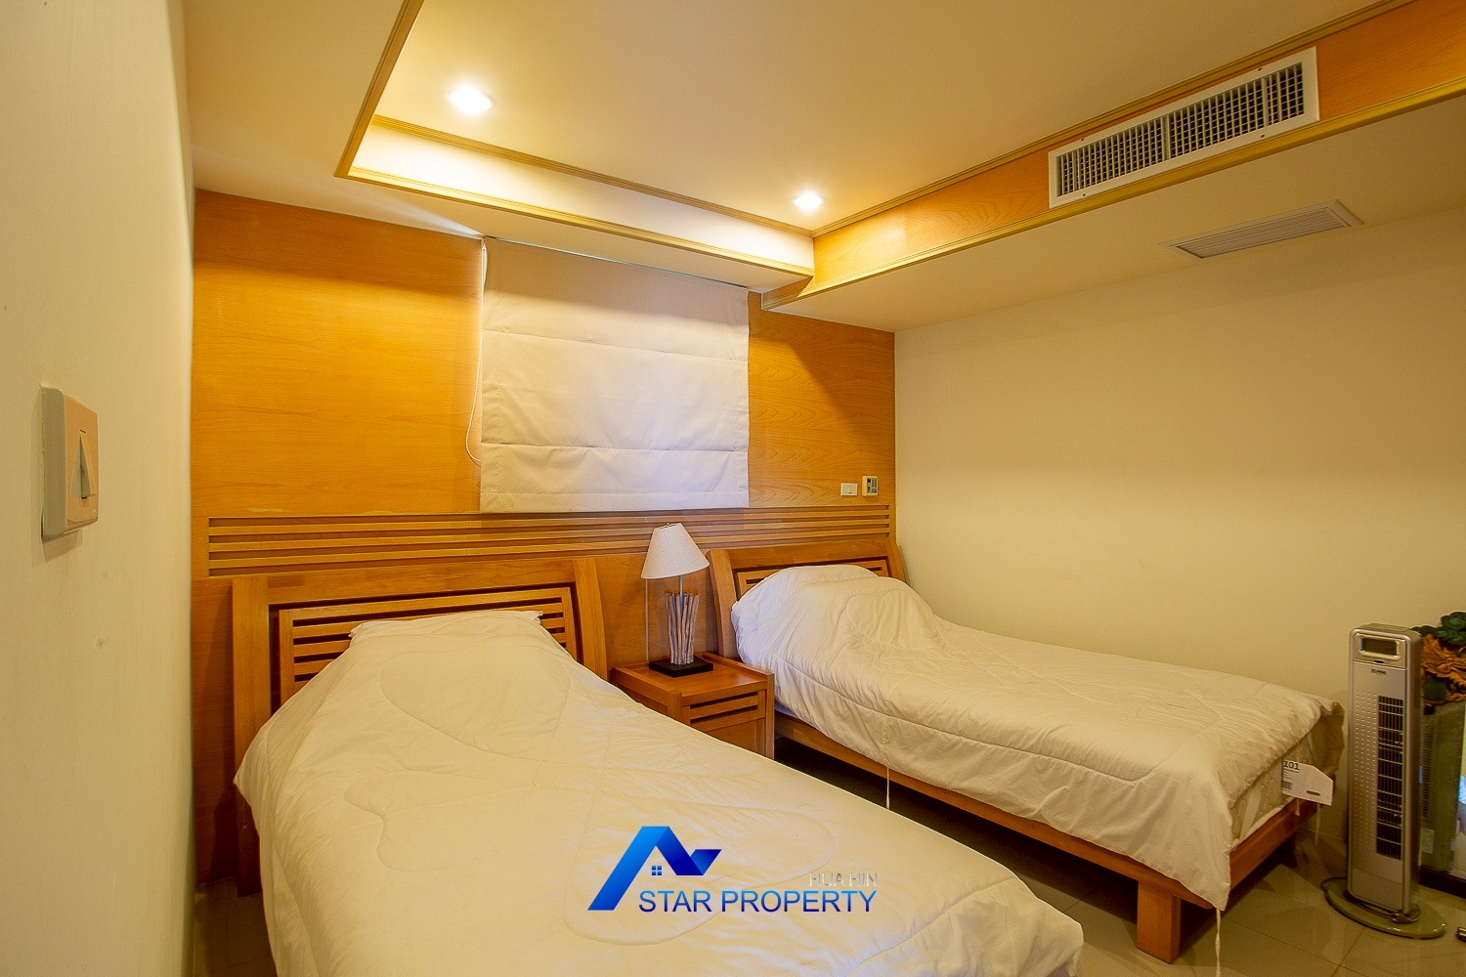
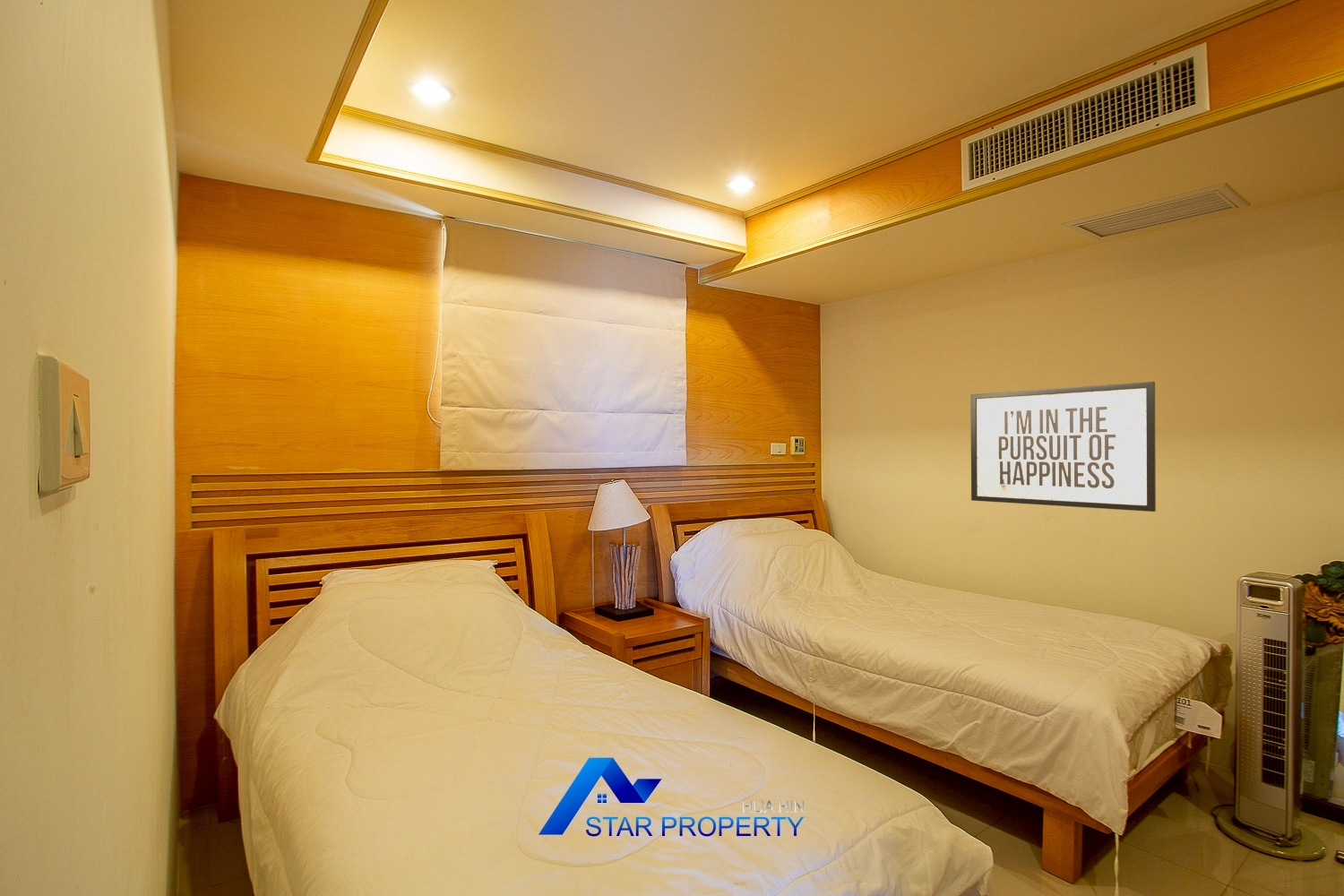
+ mirror [969,381,1157,513]
